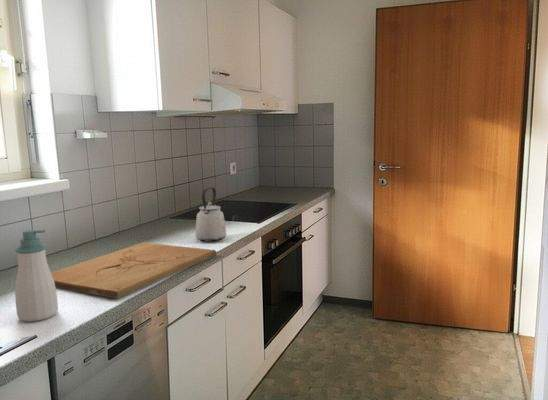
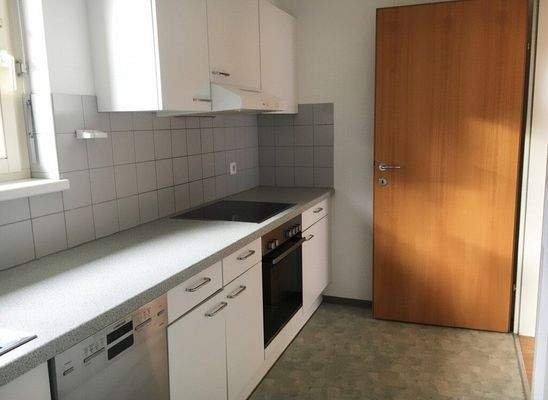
- soap bottle [14,229,59,322]
- cutting board [51,241,218,300]
- kettle [194,186,227,243]
